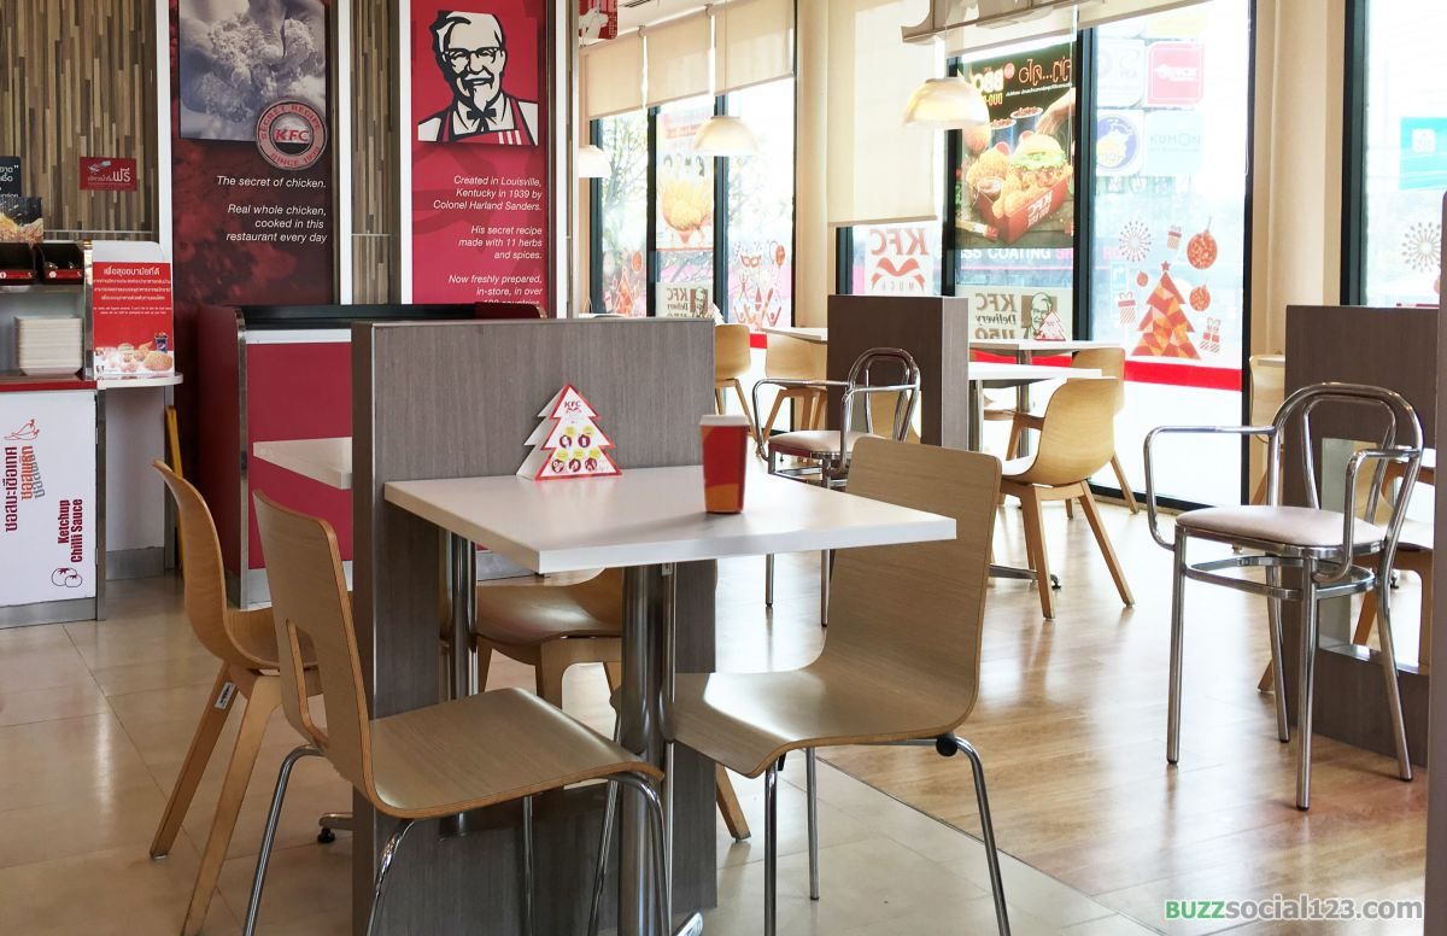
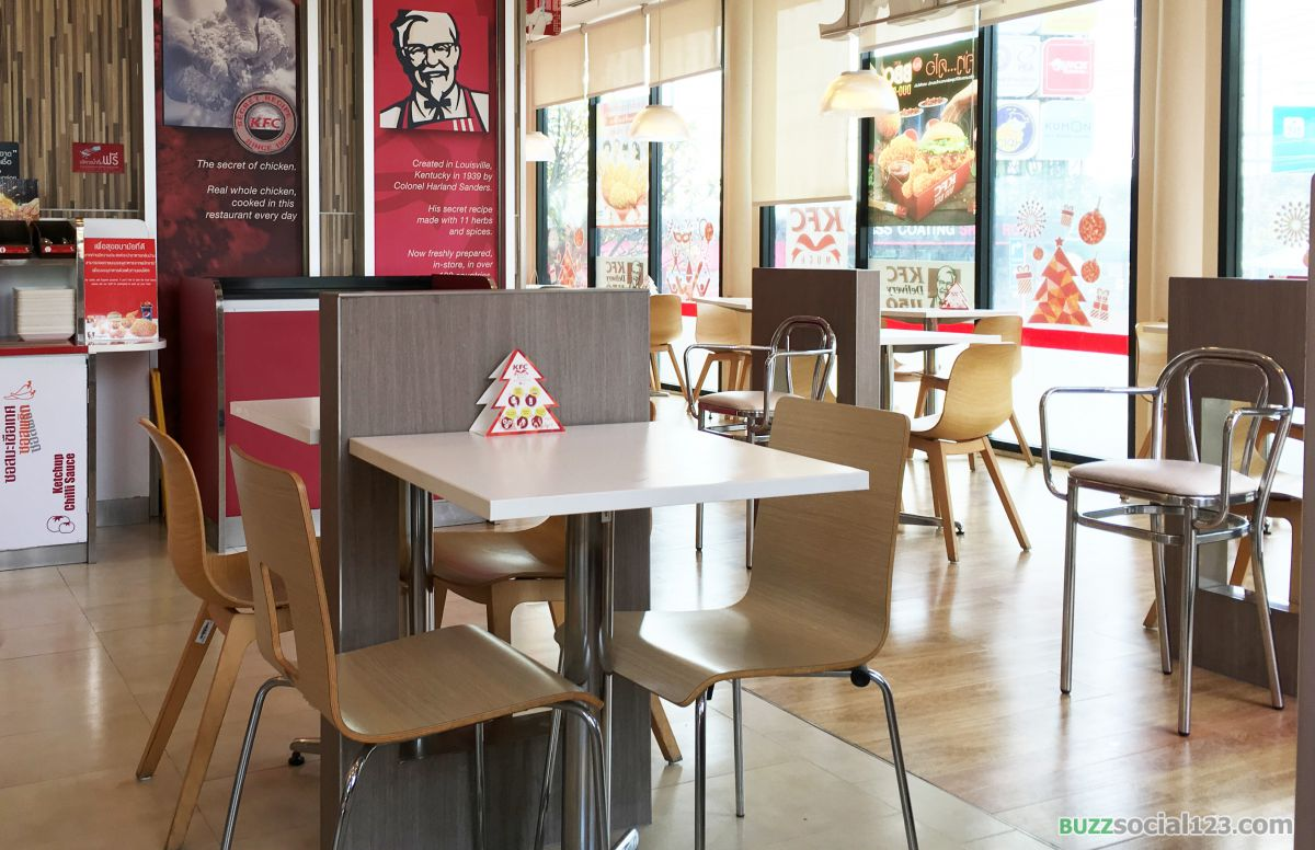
- paper cup [697,414,752,514]
